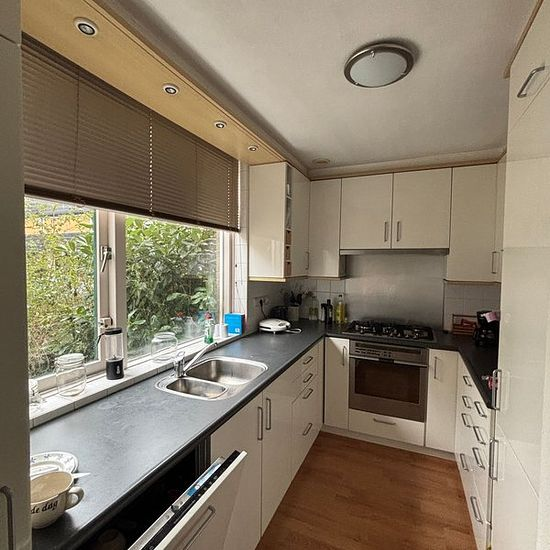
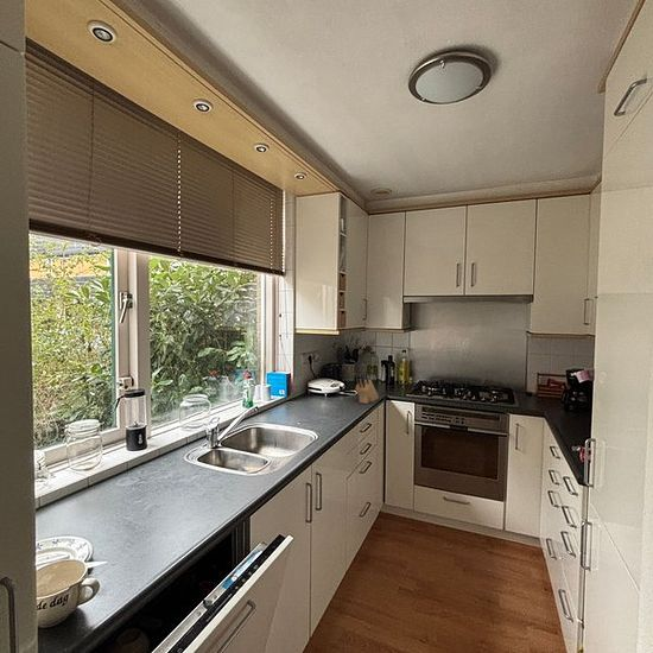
+ knife block [354,372,380,405]
